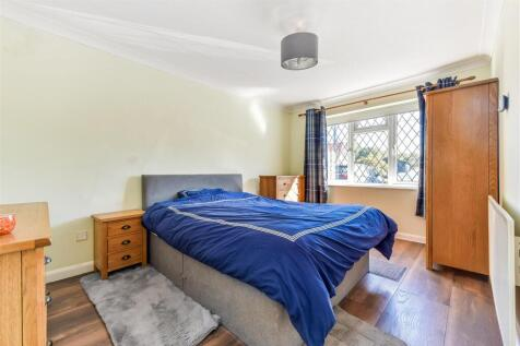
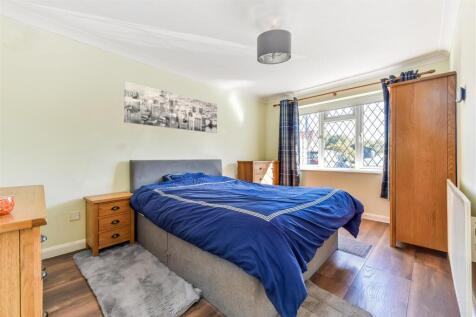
+ wall art [123,80,218,134]
